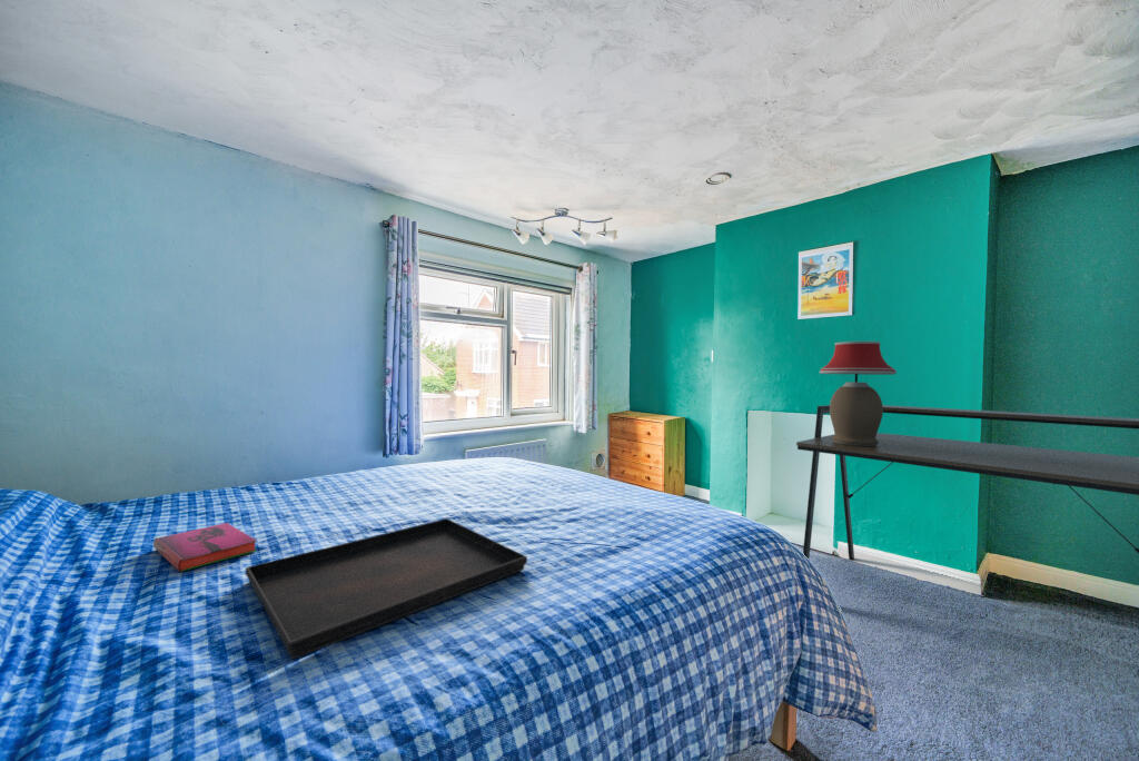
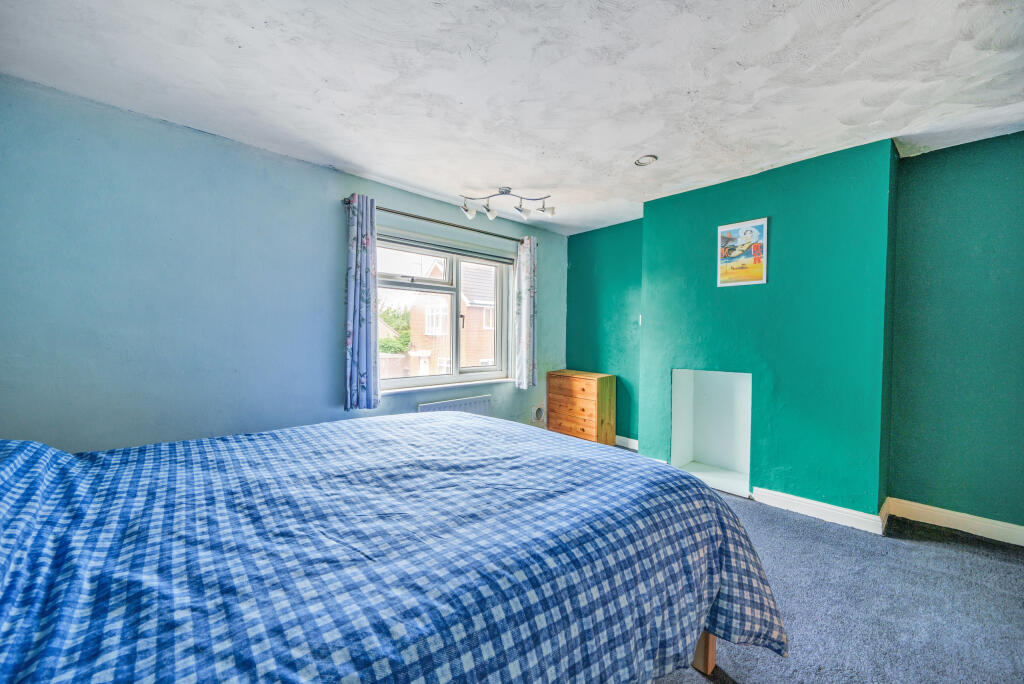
- serving tray [245,517,528,660]
- hardback book [152,522,258,573]
- table lamp [819,340,898,446]
- desk [795,404,1139,562]
